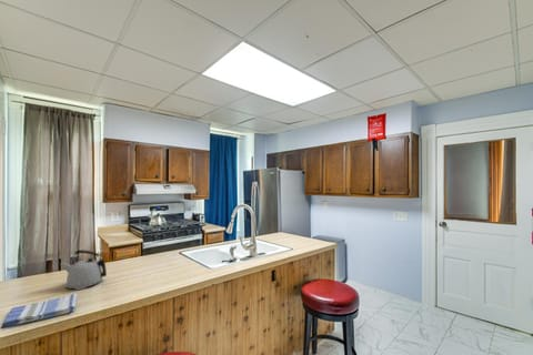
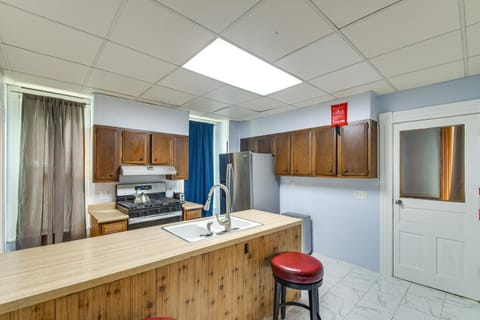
- dish towel [0,293,78,329]
- kettle [59,248,108,291]
